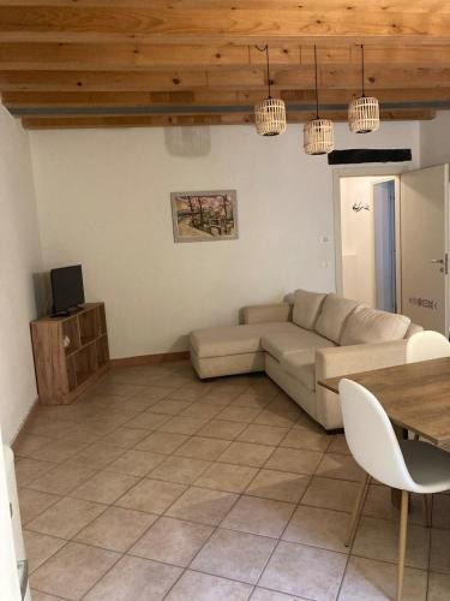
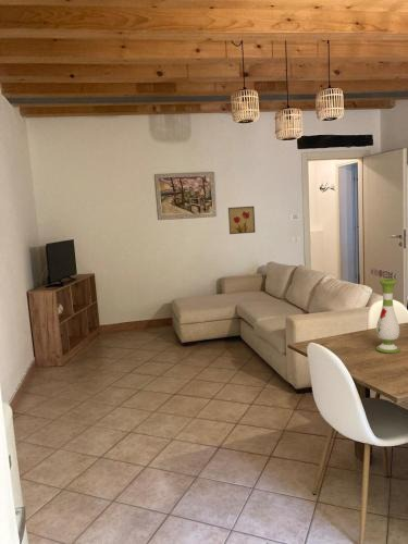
+ vase [375,277,400,355]
+ wall art [227,206,256,235]
